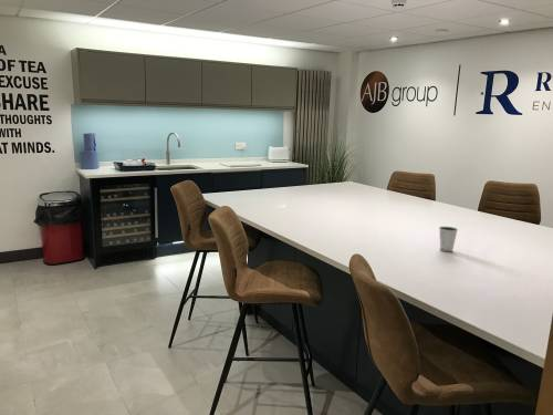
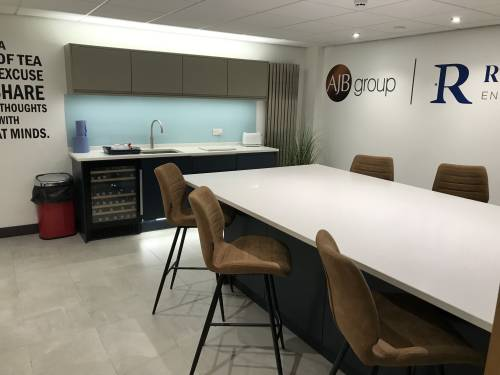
- dixie cup [438,226,459,252]
